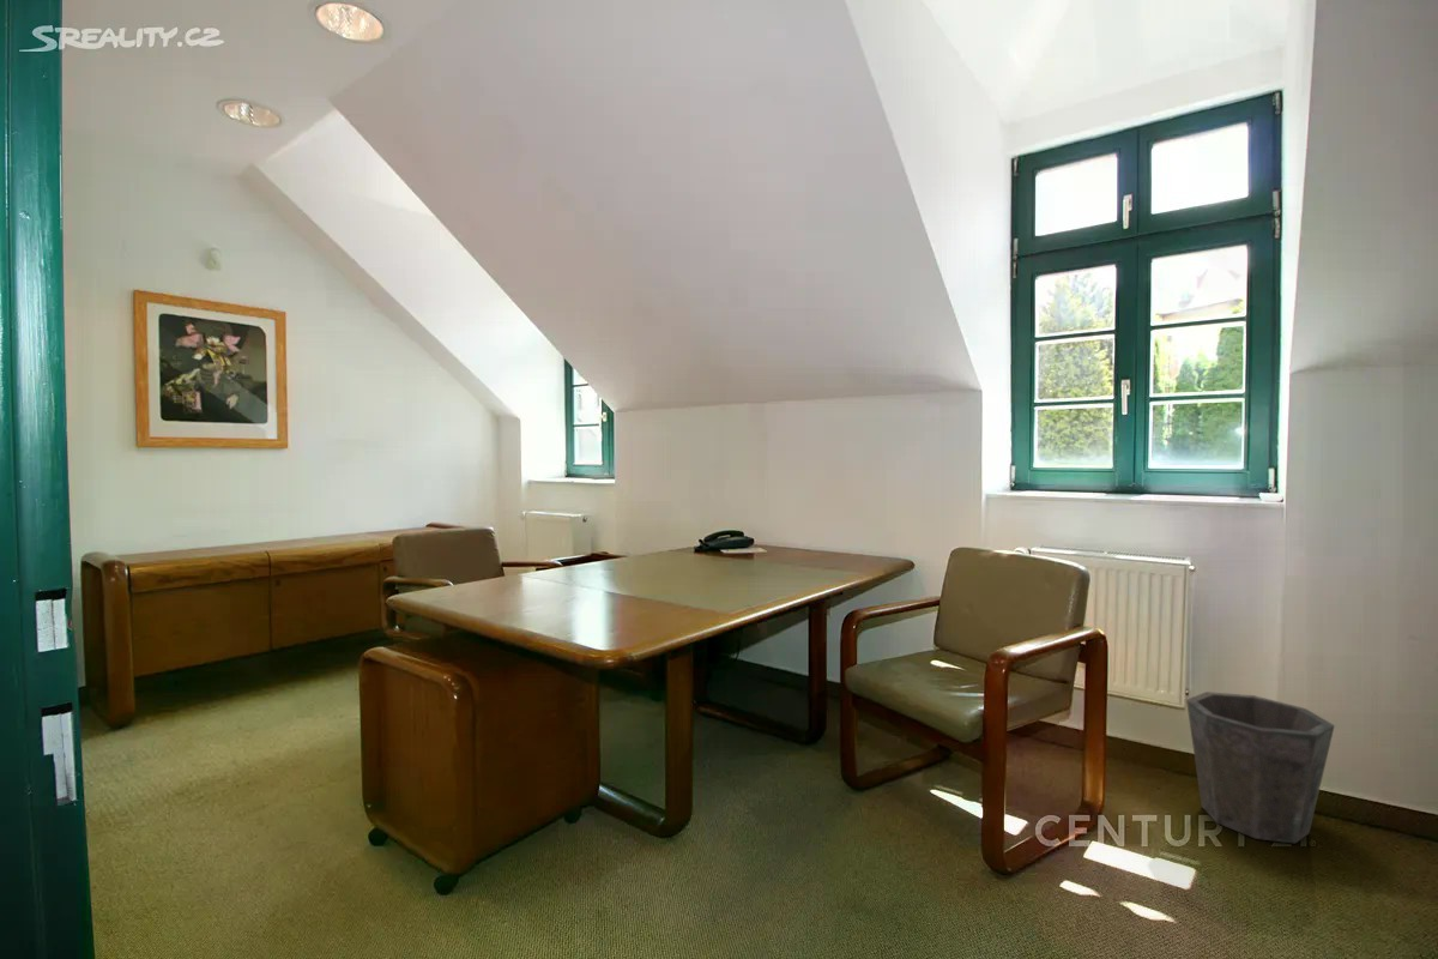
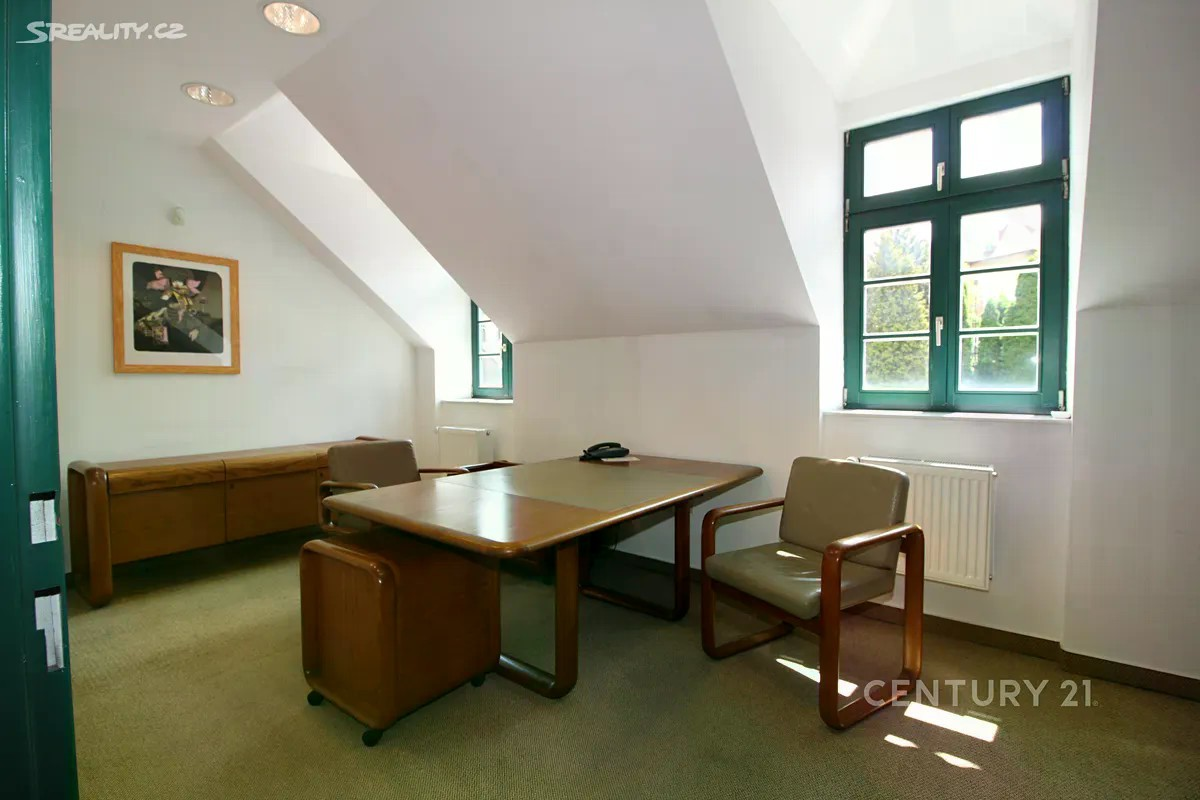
- waste bin [1185,690,1336,844]
